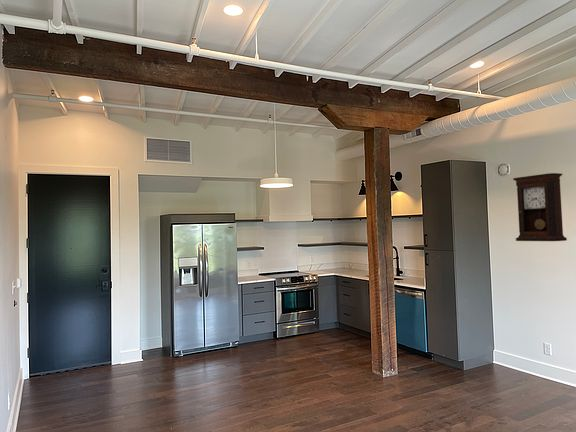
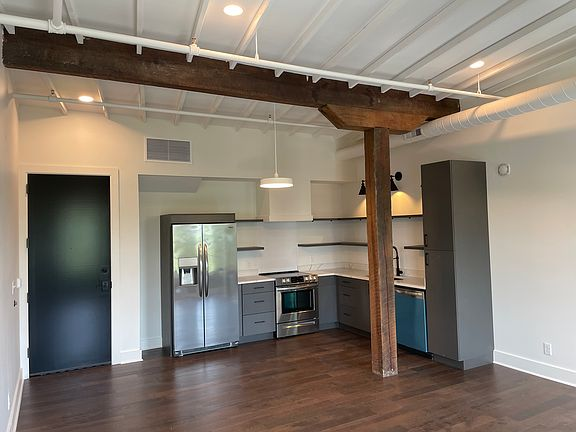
- pendulum clock [512,172,568,242]
